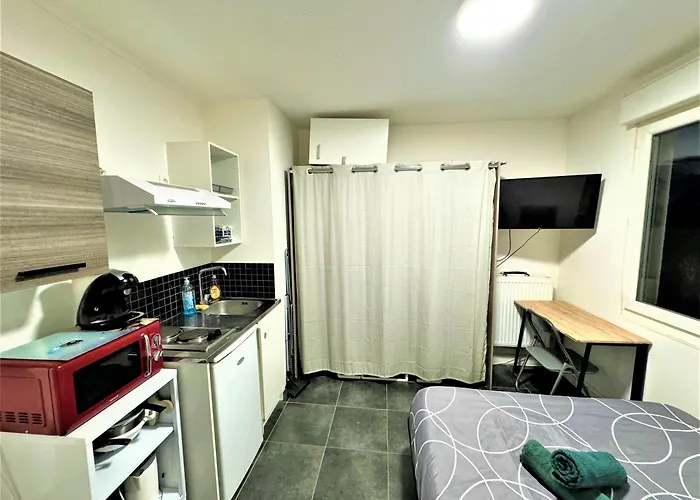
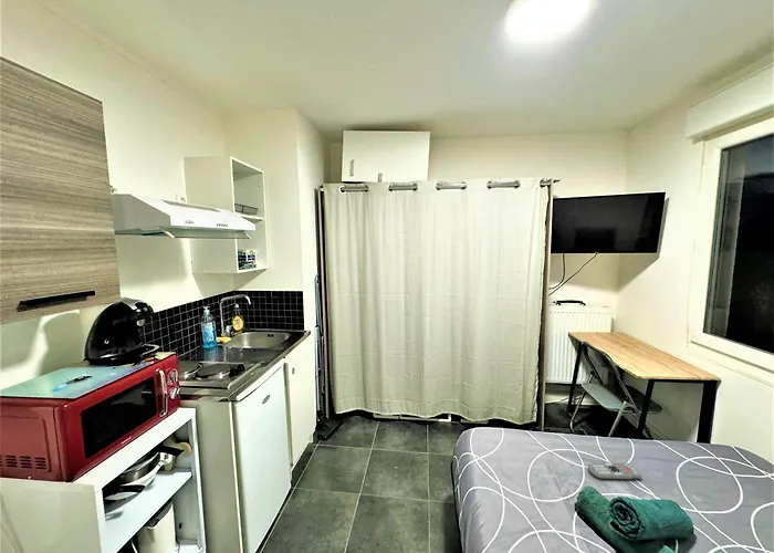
+ remote control [587,461,642,481]
